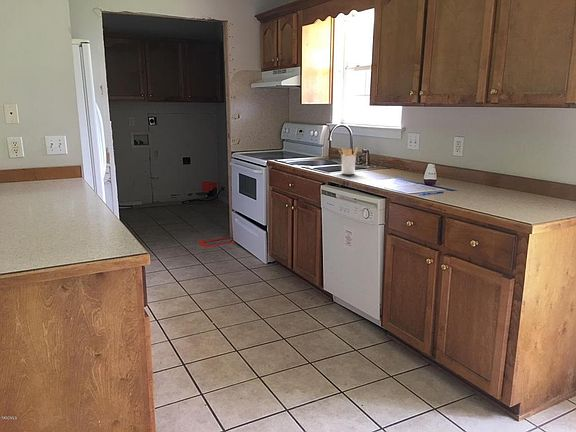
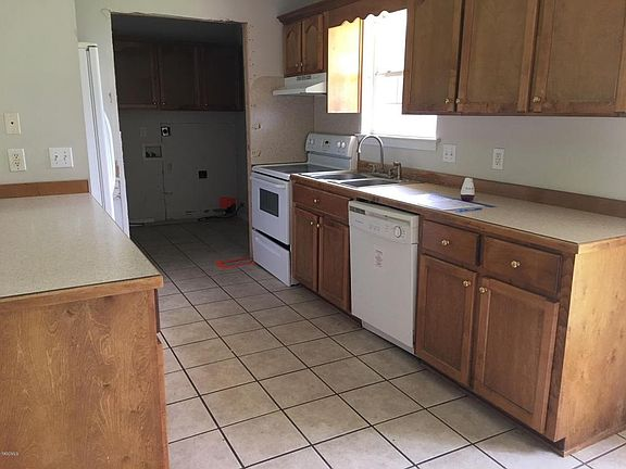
- utensil holder [338,146,359,175]
